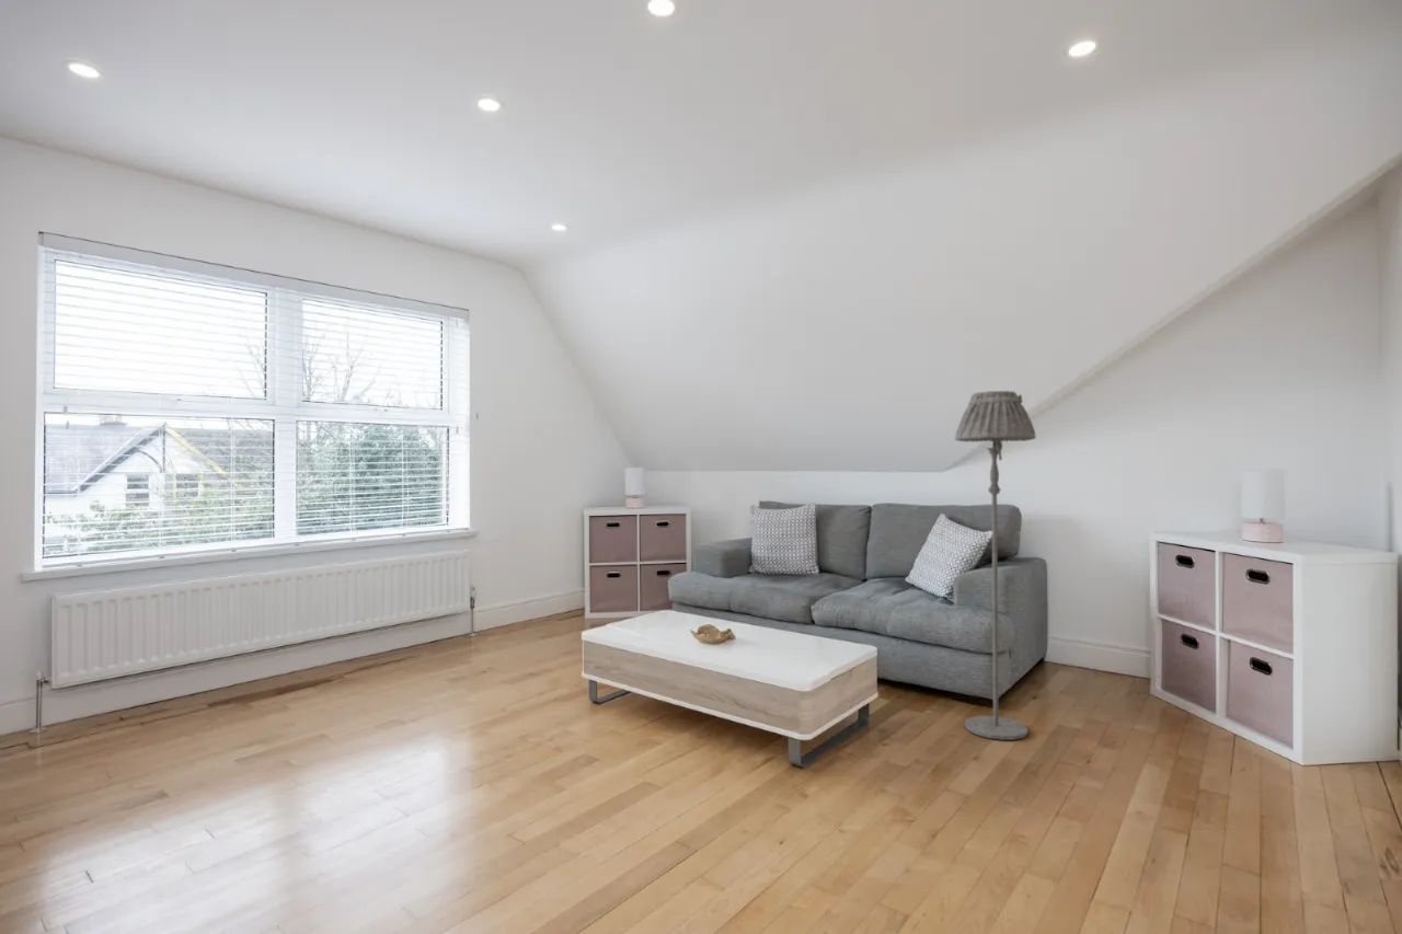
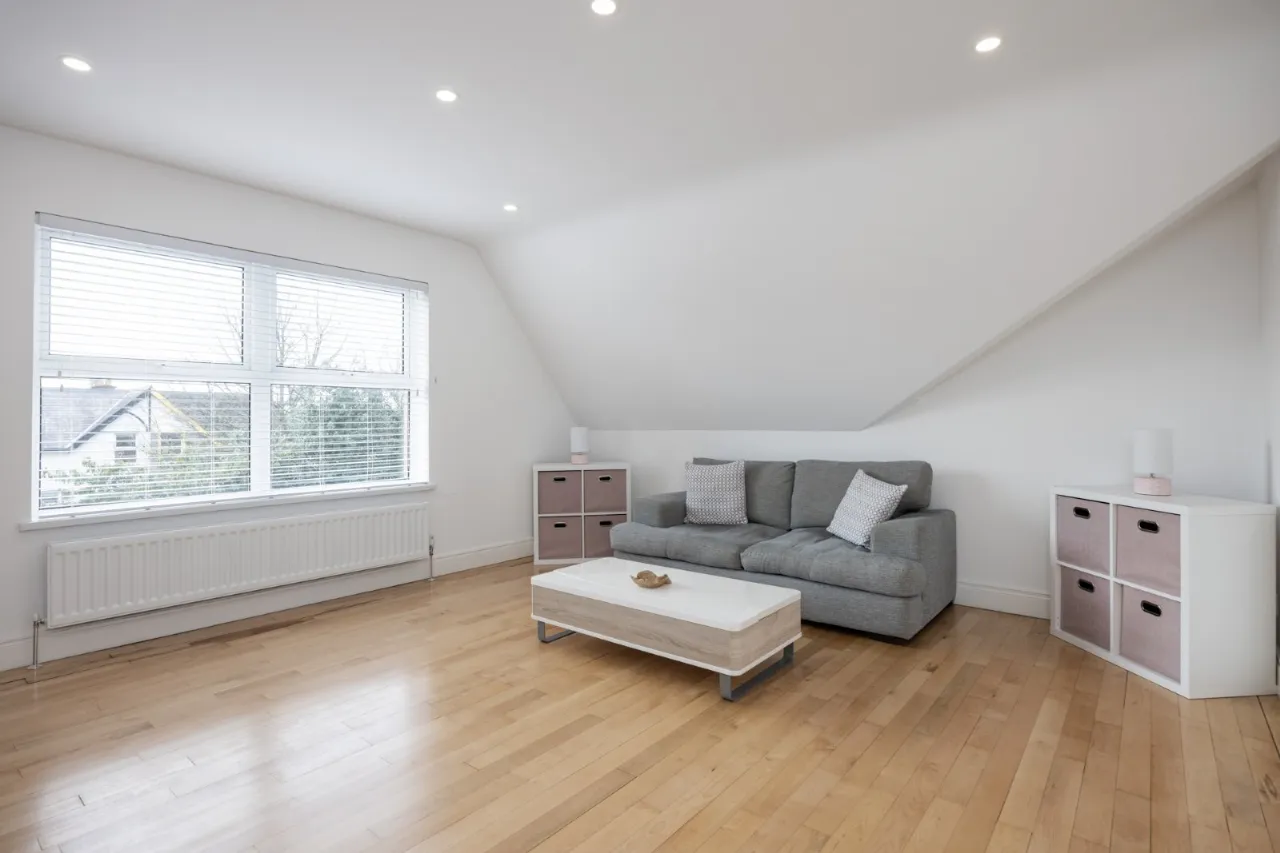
- floor lamp [954,390,1037,741]
